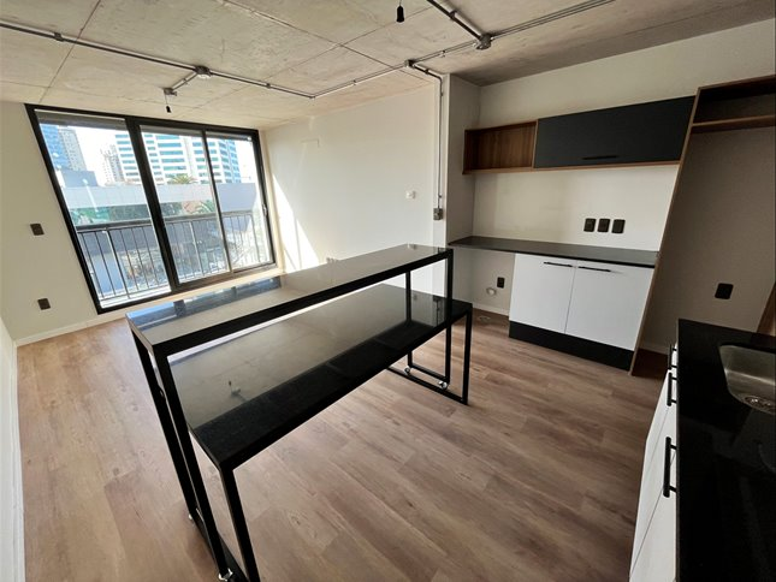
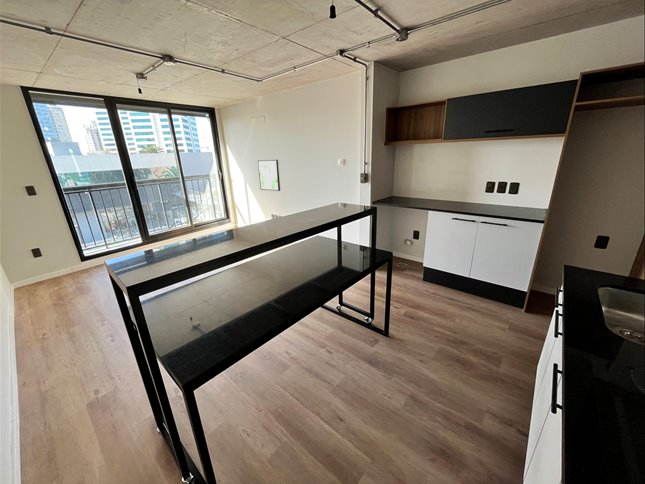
+ wall art [257,159,281,192]
